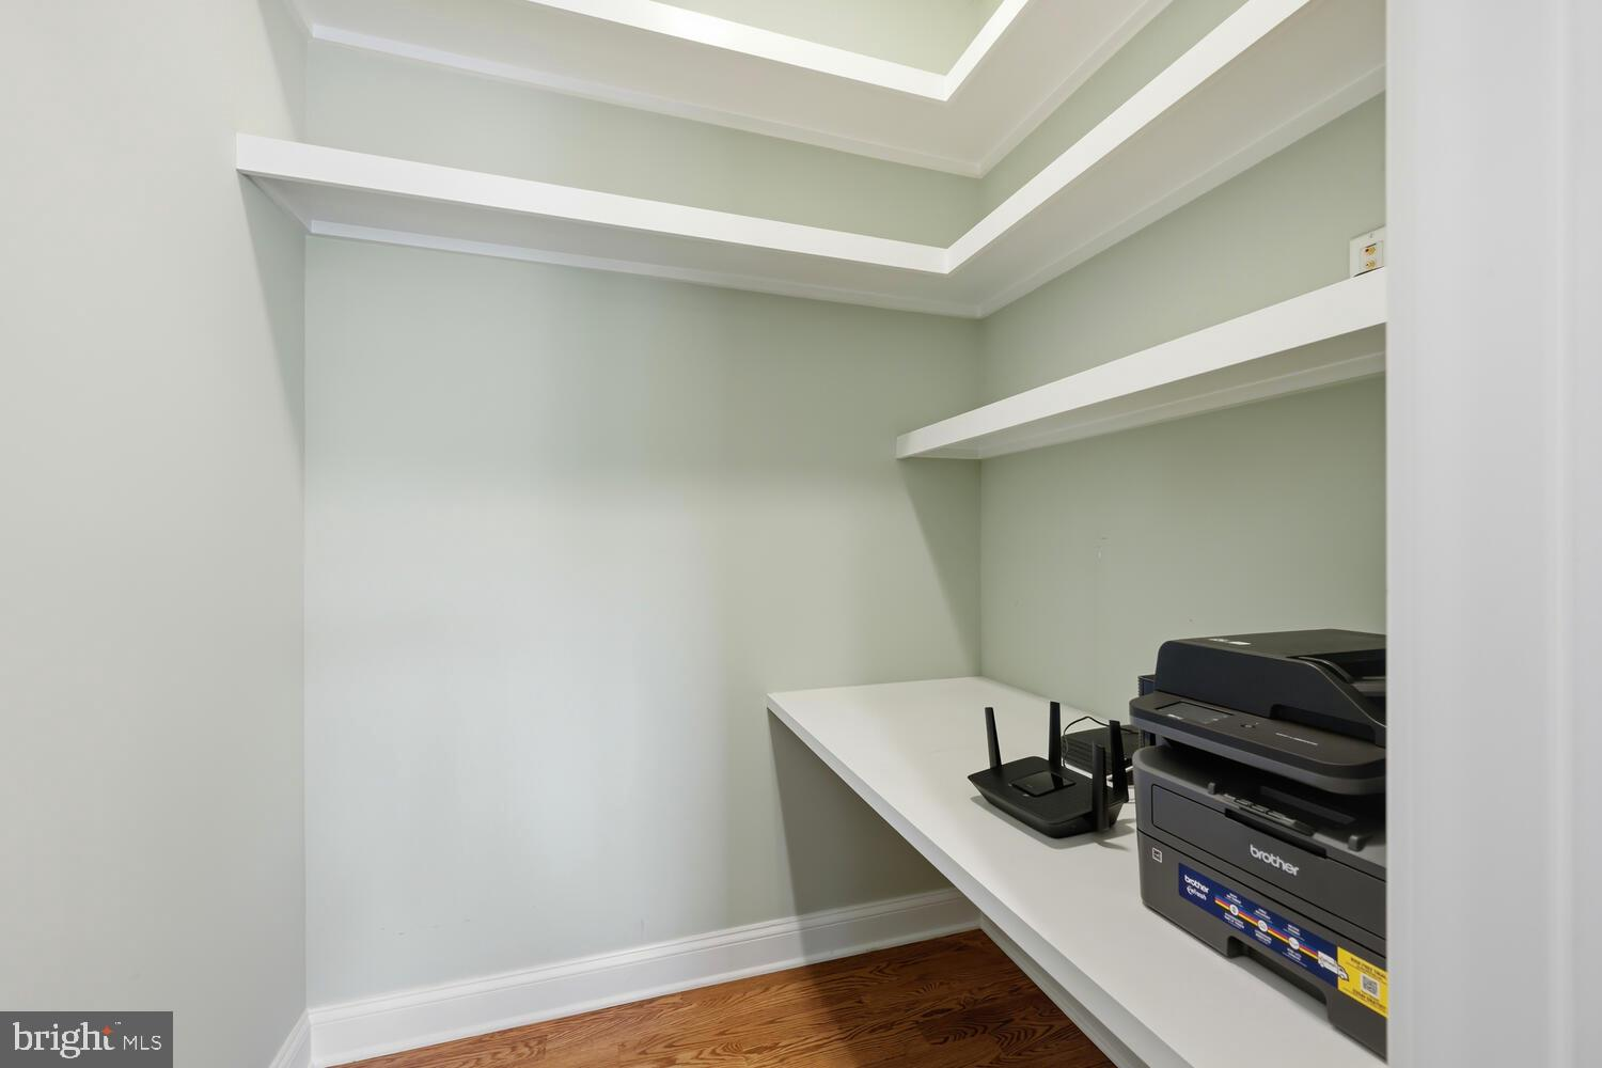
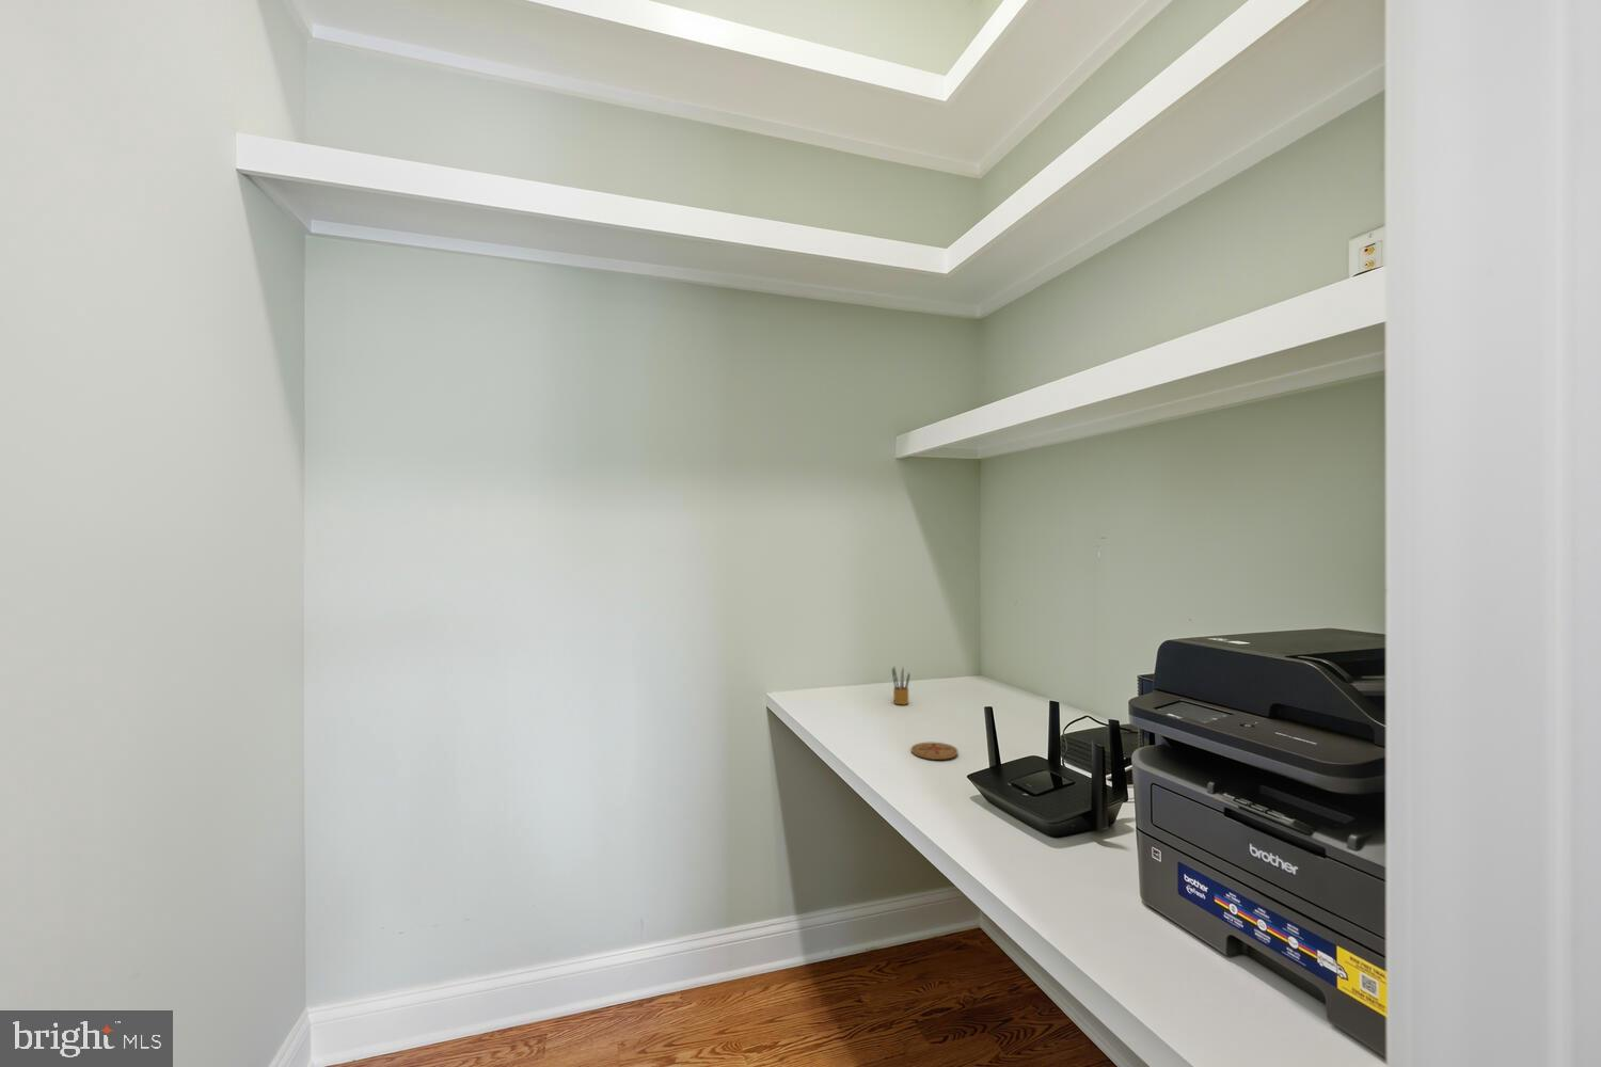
+ coaster [910,742,959,761]
+ pencil box [891,664,911,705]
